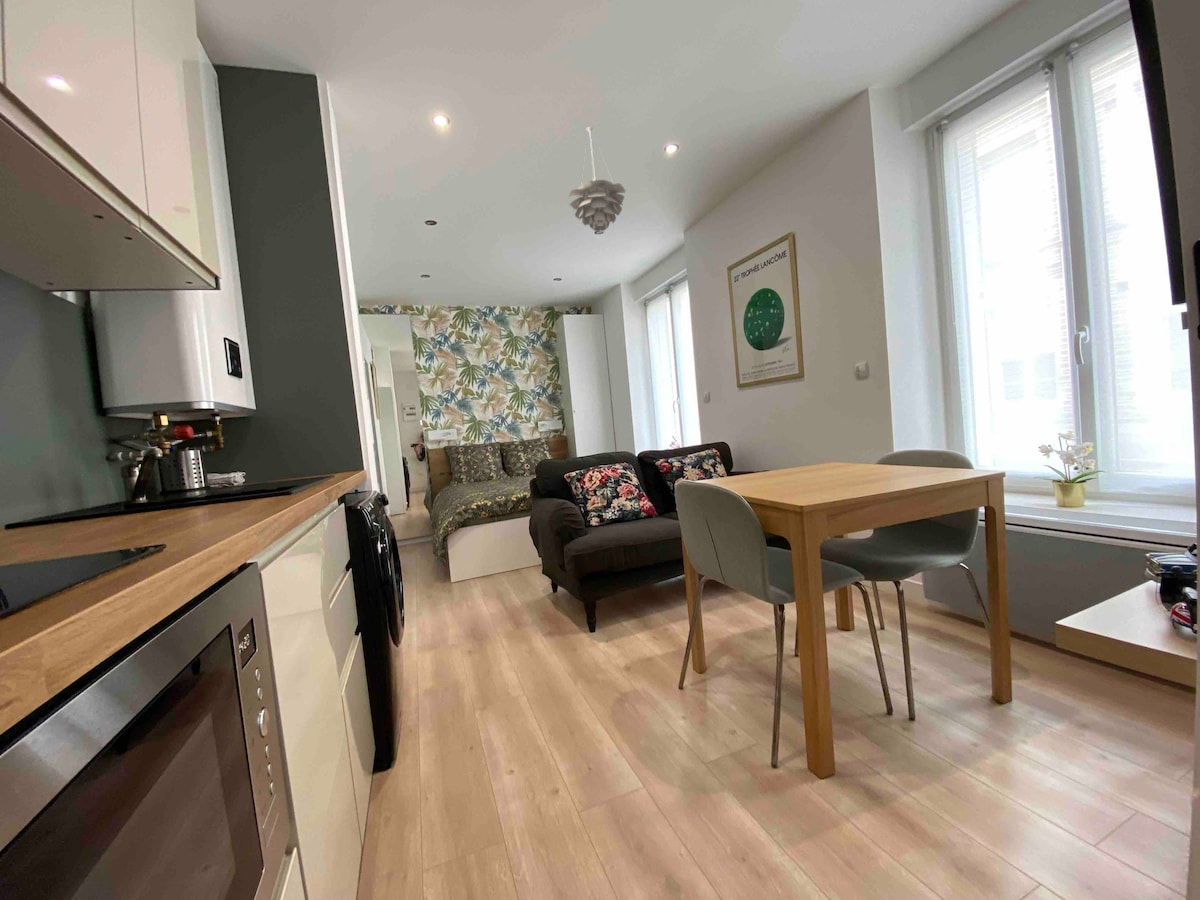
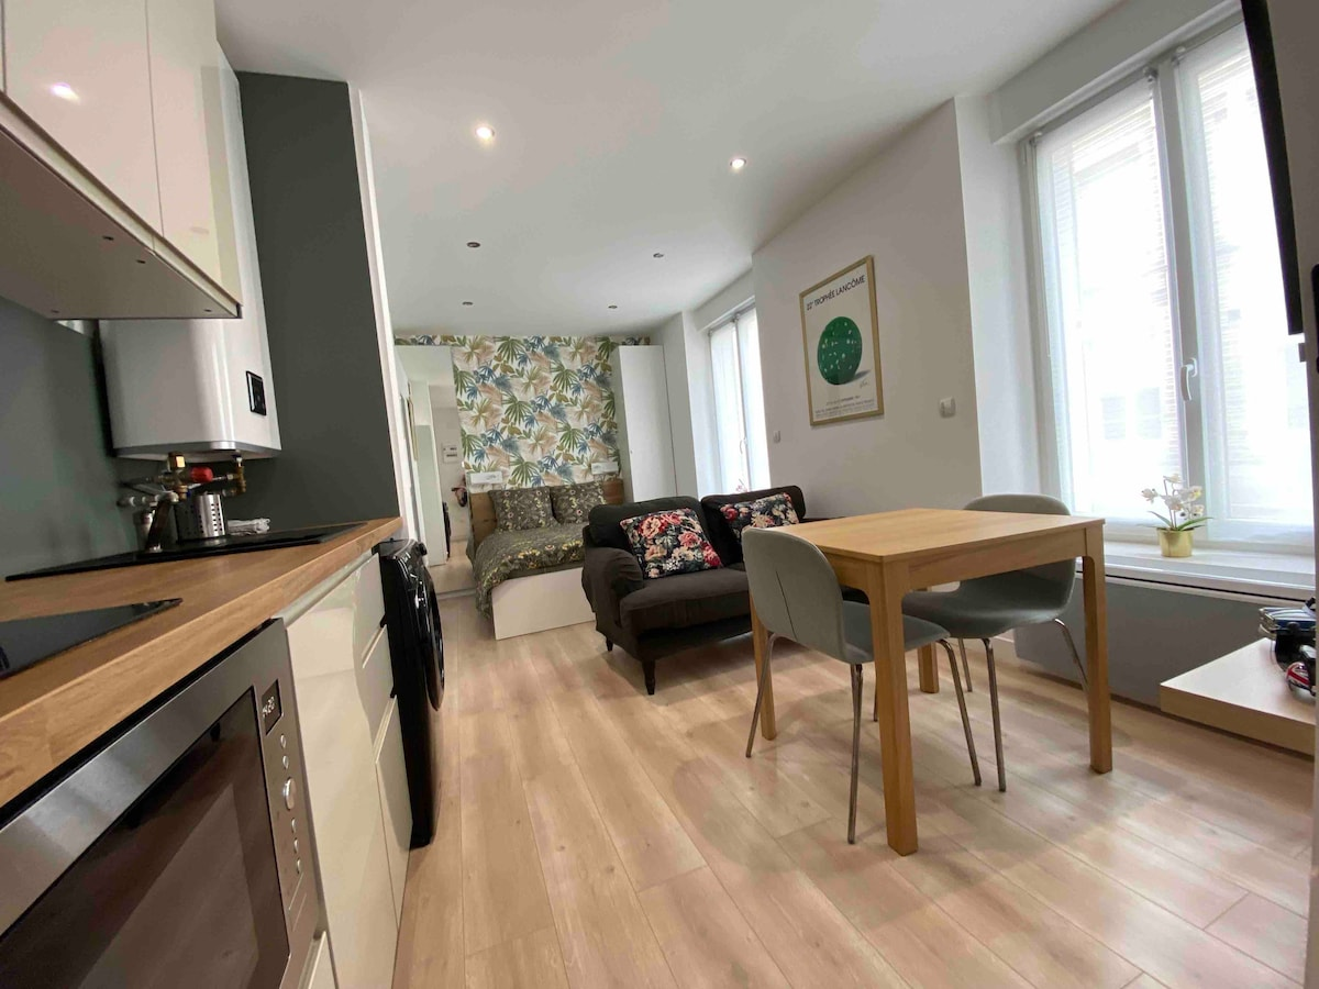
- pendant light [568,126,627,233]
